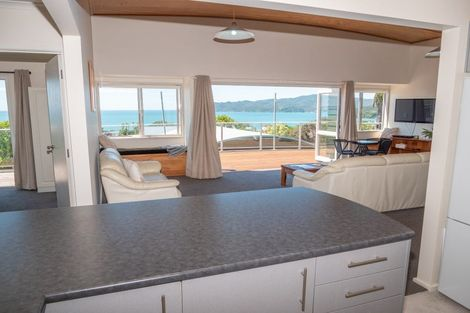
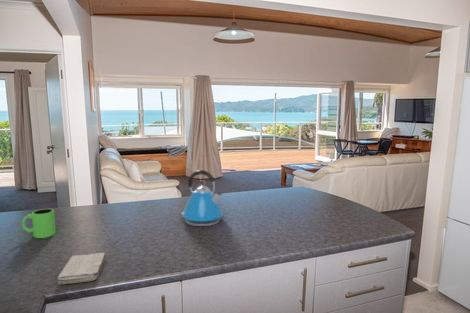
+ washcloth [57,252,106,285]
+ mug [21,208,56,239]
+ kettle [180,169,224,227]
